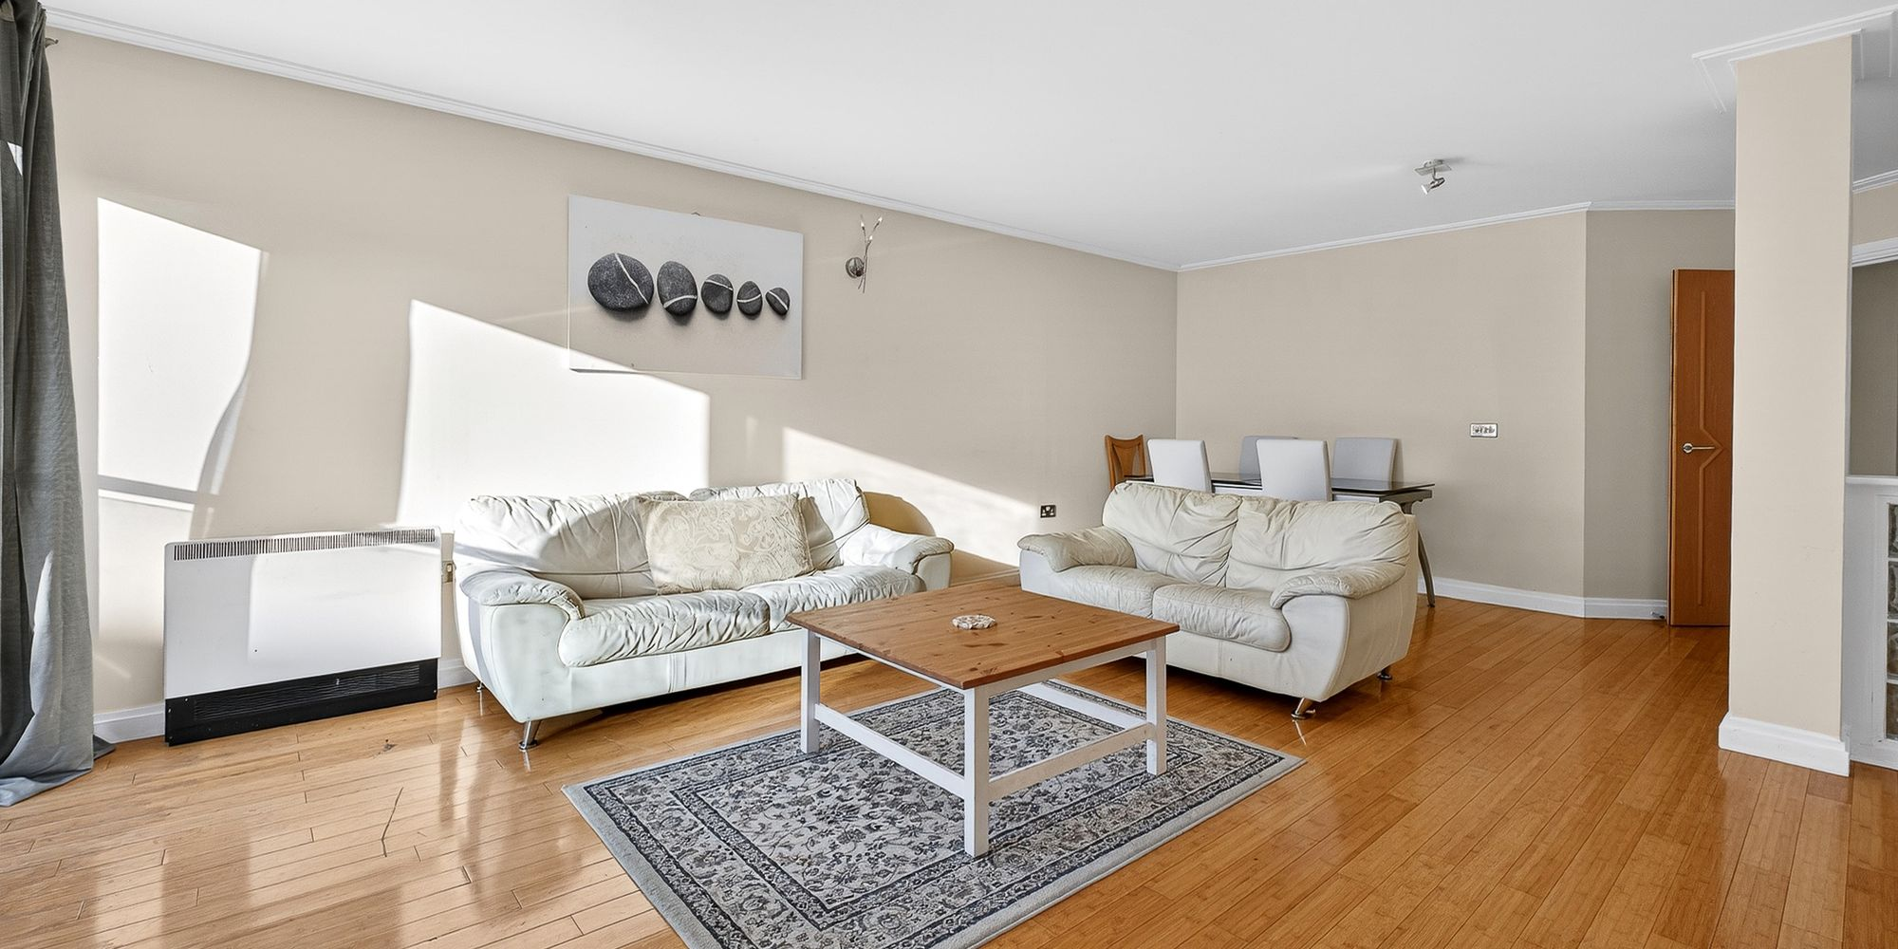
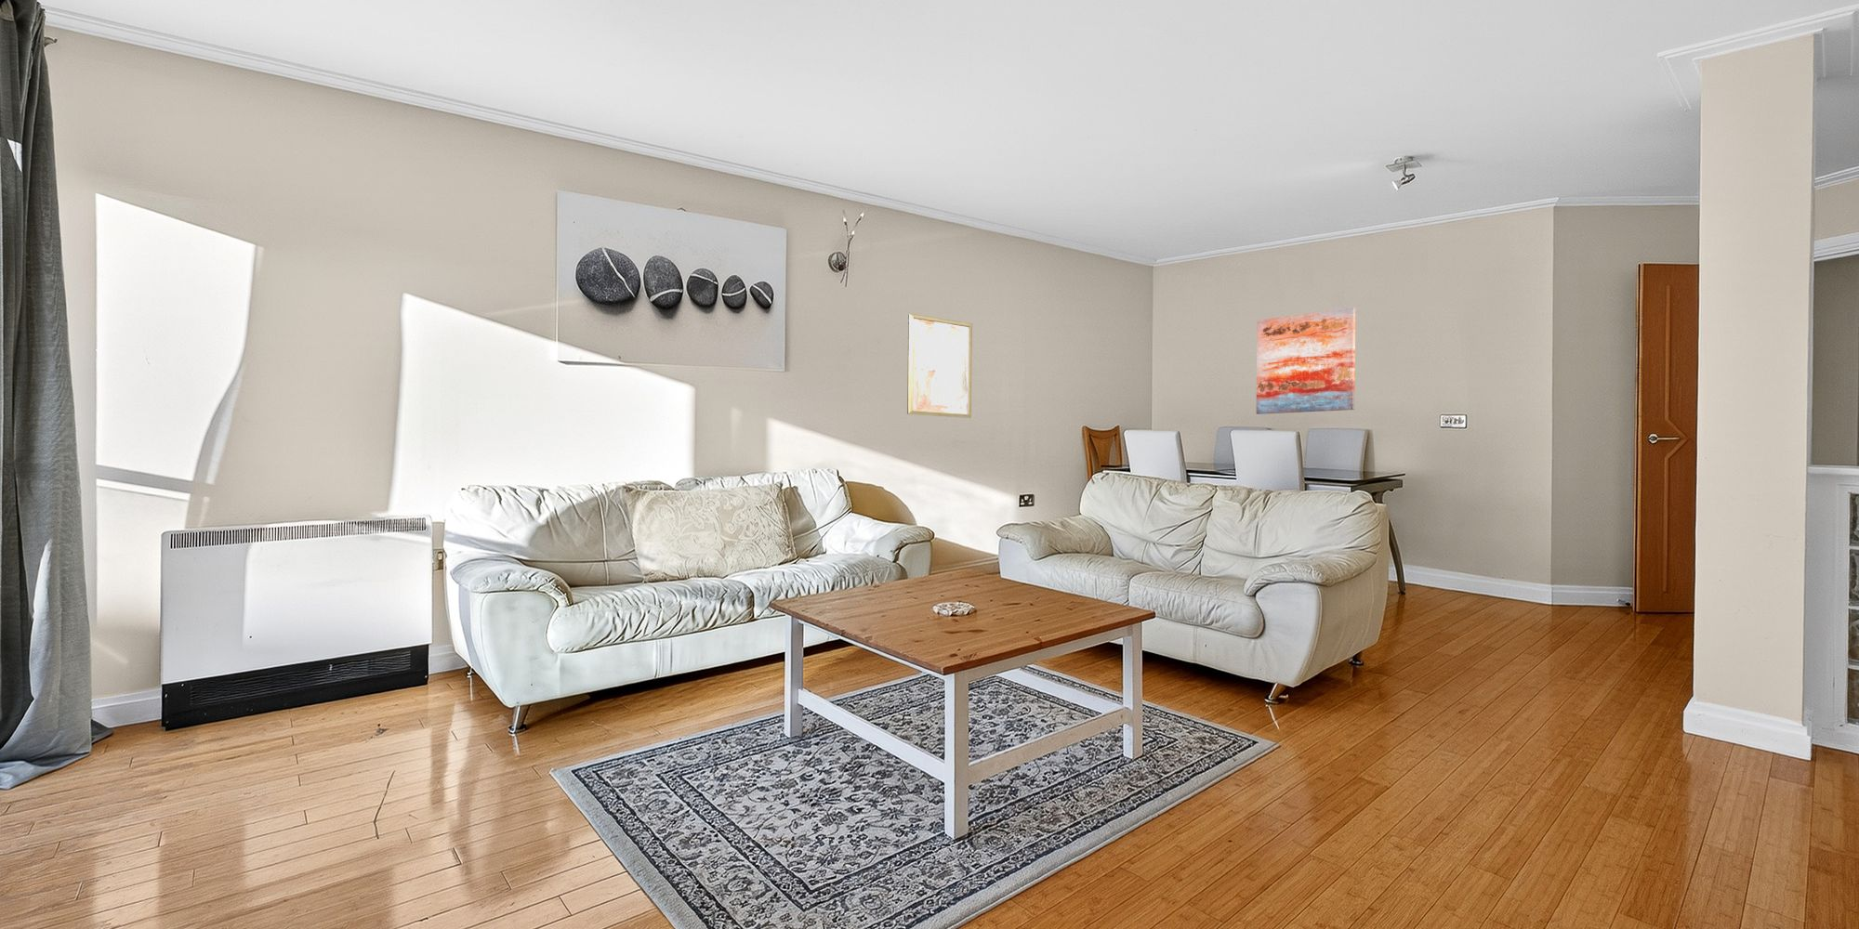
+ wall art [1256,307,1356,415]
+ wall art [906,313,973,419]
